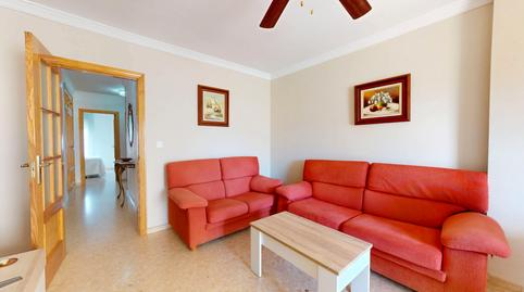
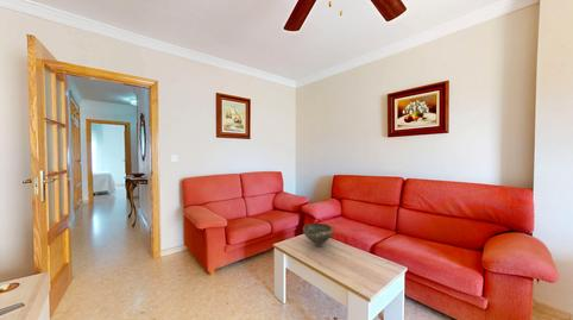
+ bowl [302,222,334,247]
